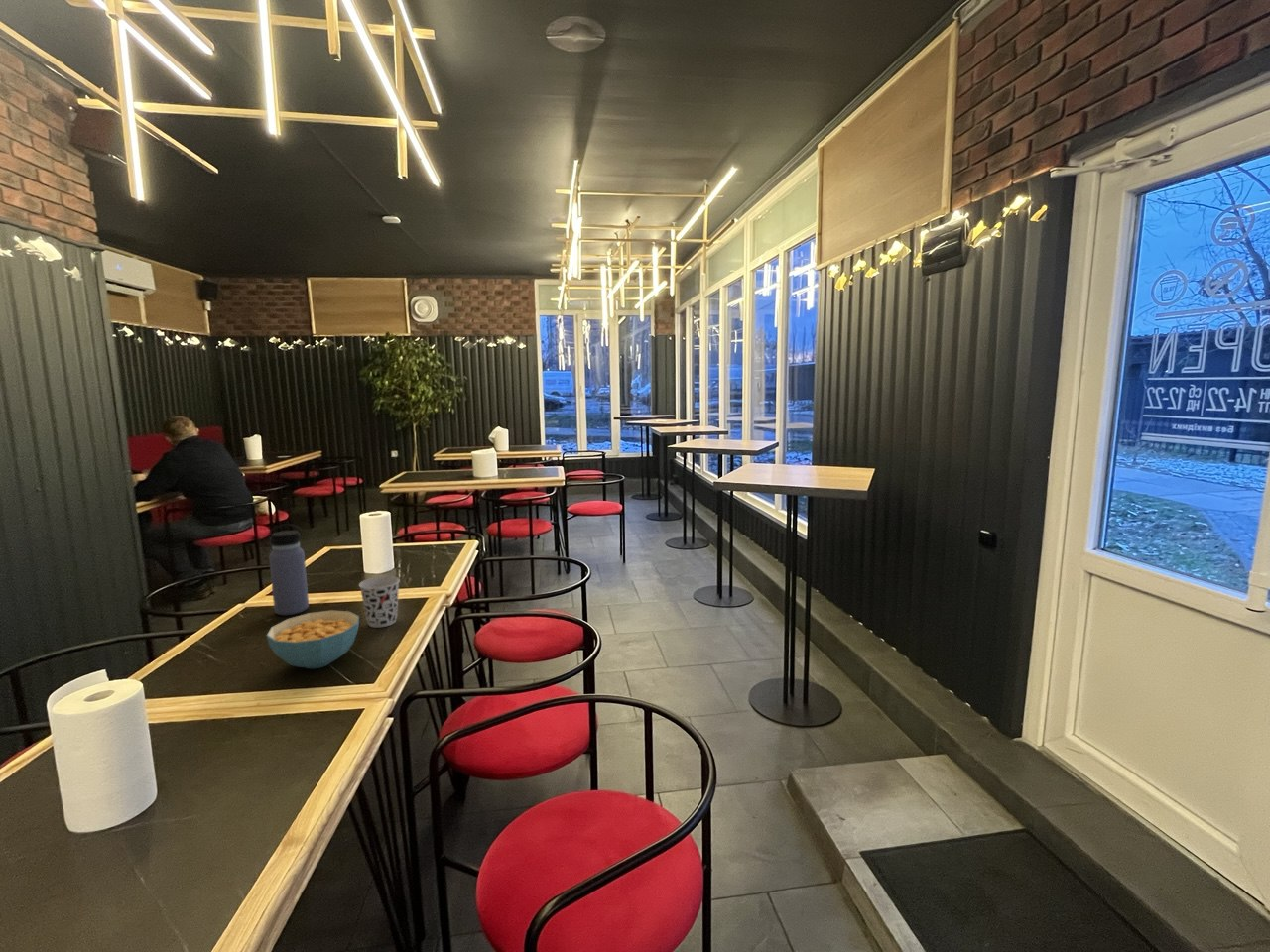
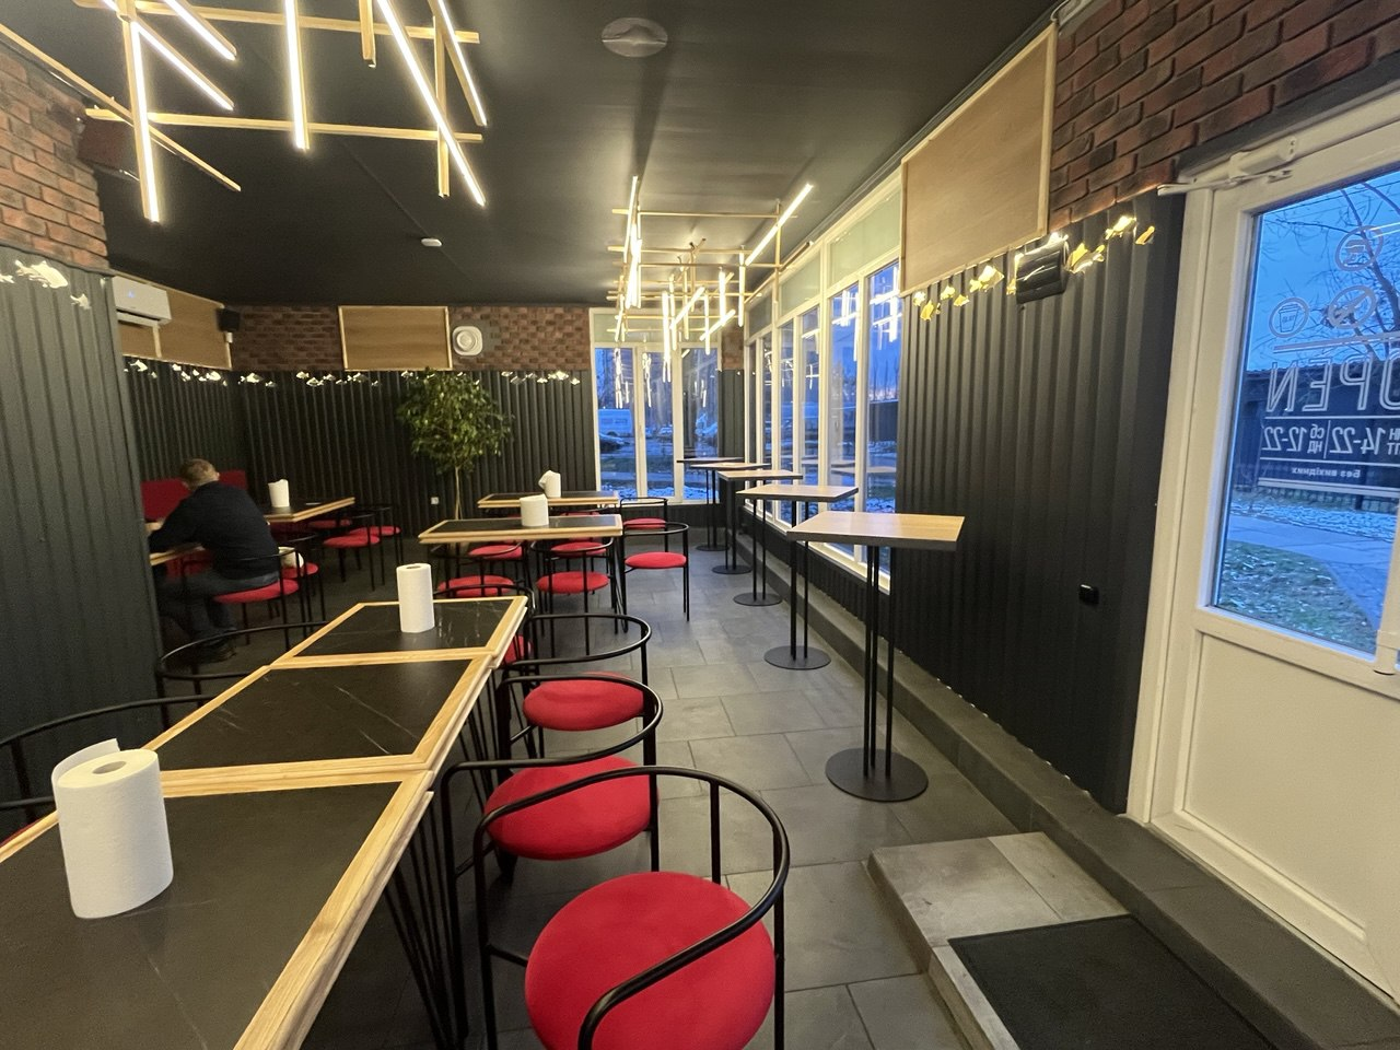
- cereal bowl [265,609,360,669]
- water bottle [267,523,310,616]
- cup [358,575,401,629]
